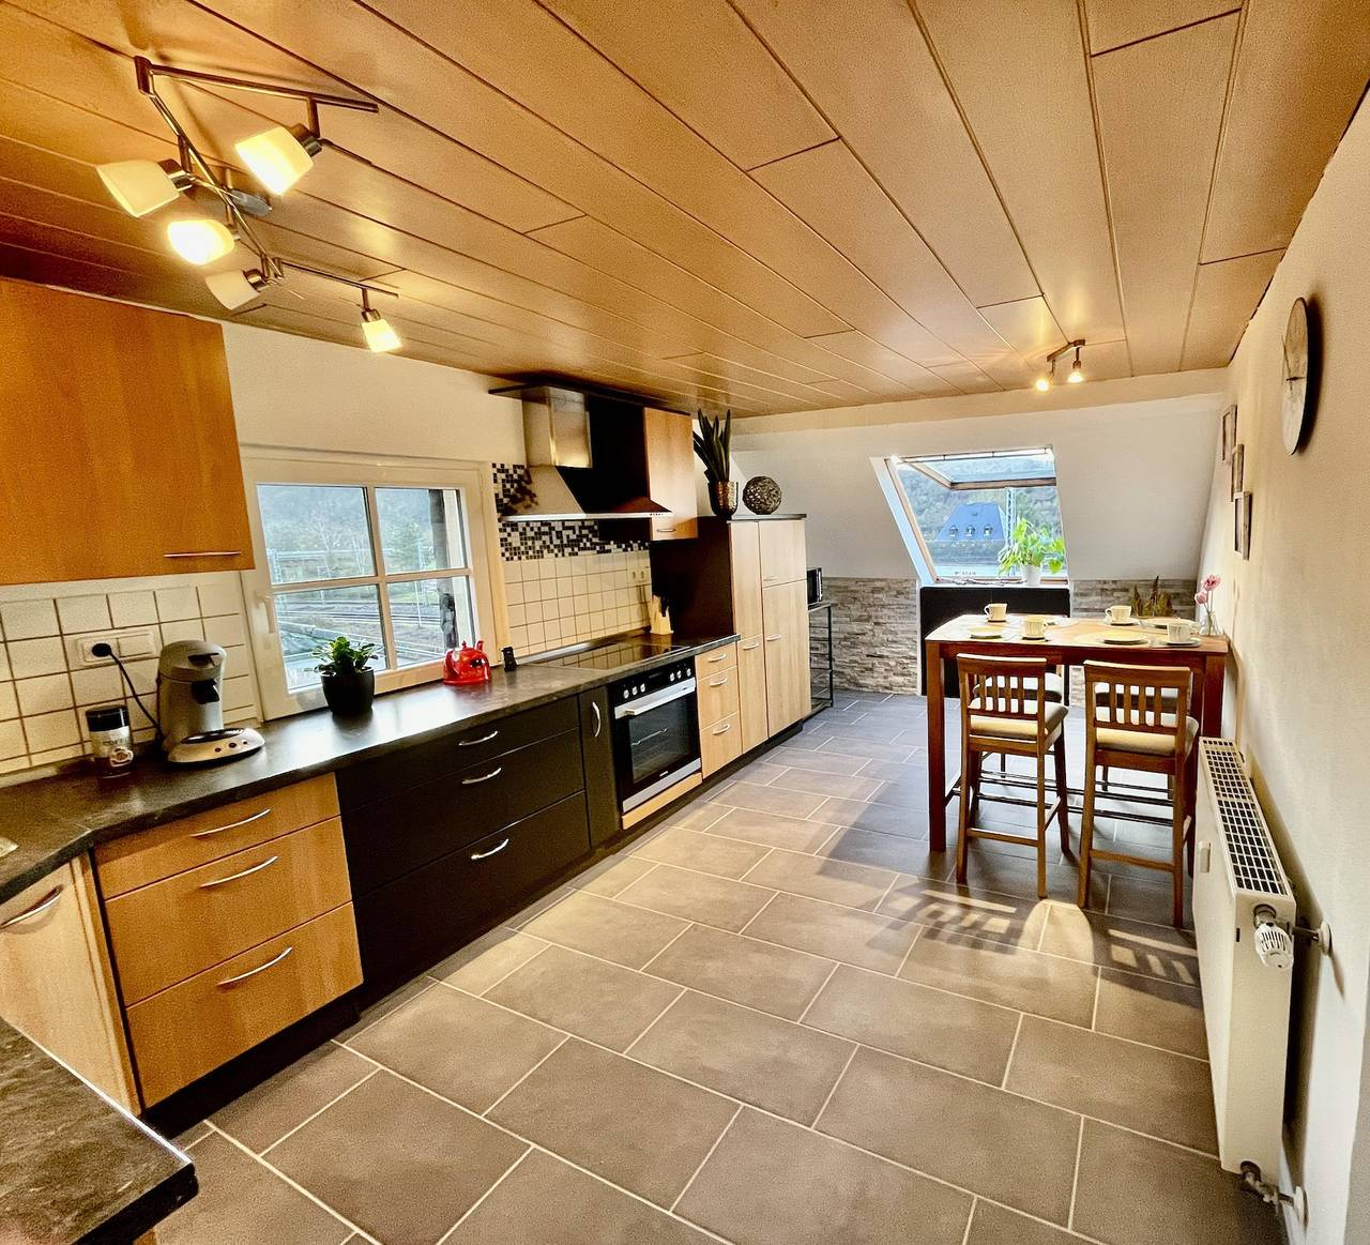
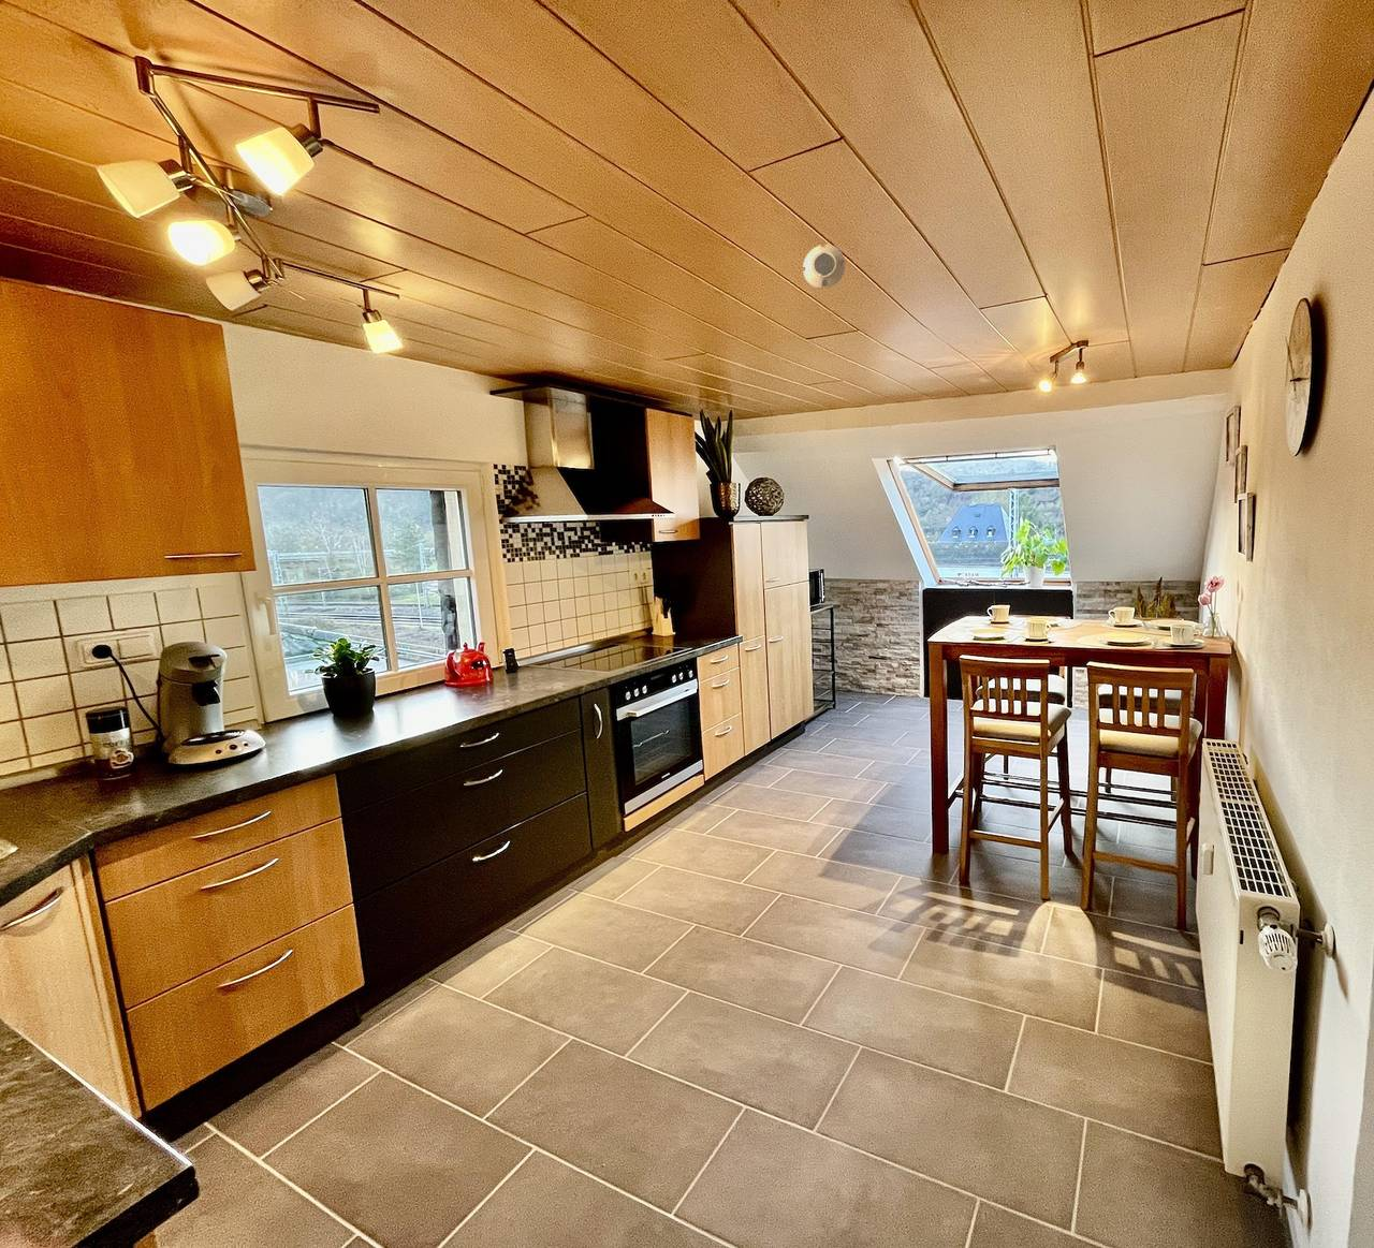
+ smoke detector [802,244,846,290]
